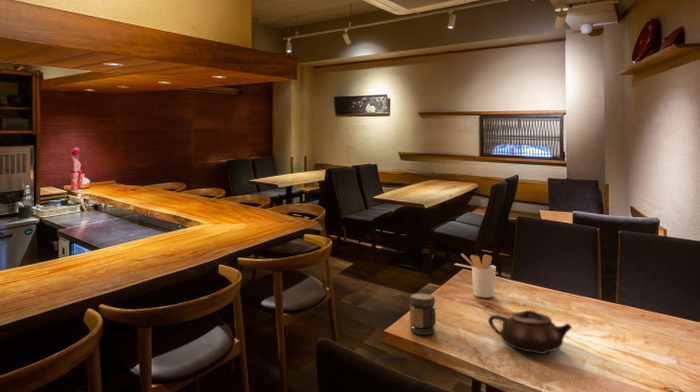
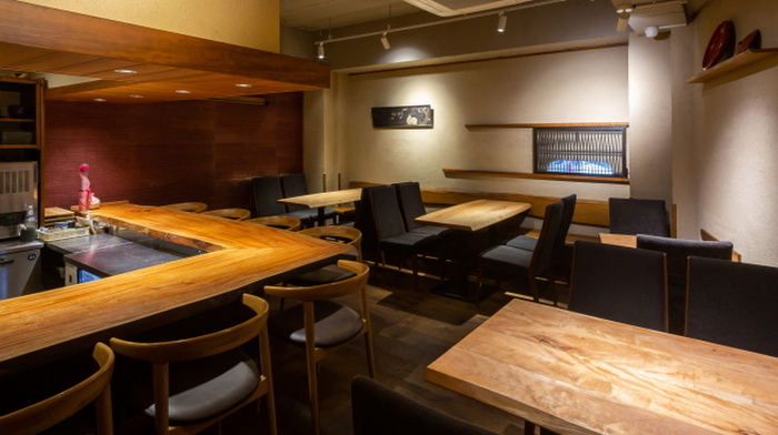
- jar [409,293,437,336]
- utensil holder [460,253,497,299]
- teapot [487,309,573,355]
